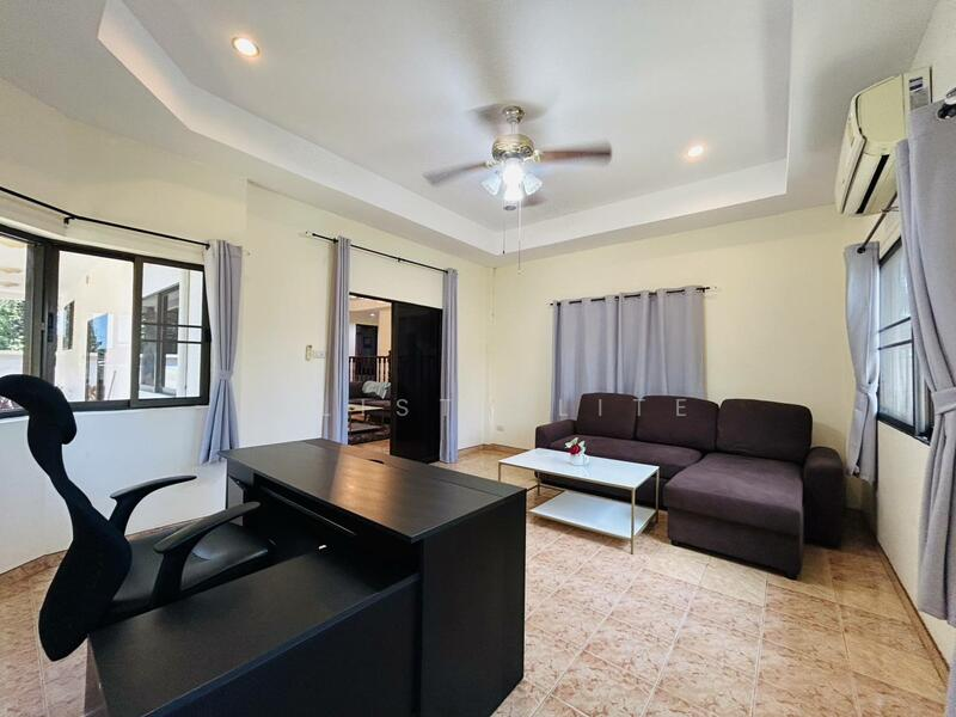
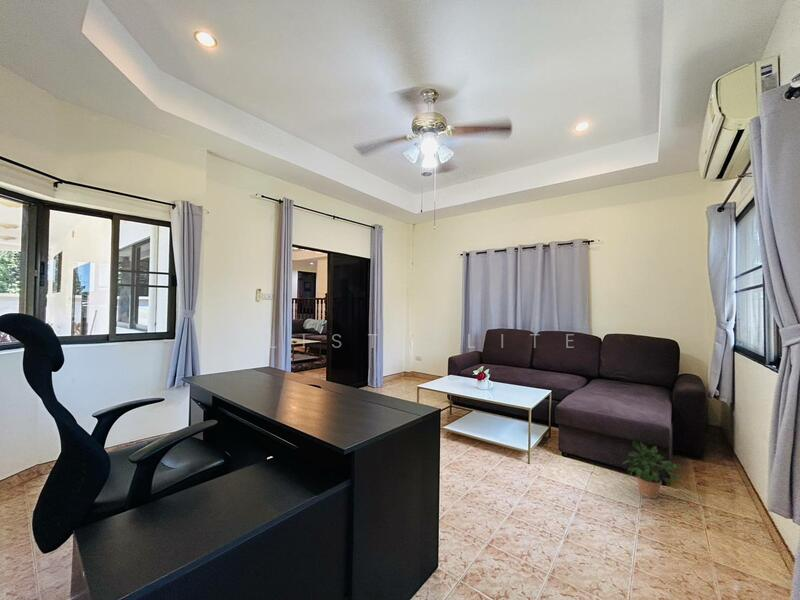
+ potted plant [621,441,685,499]
